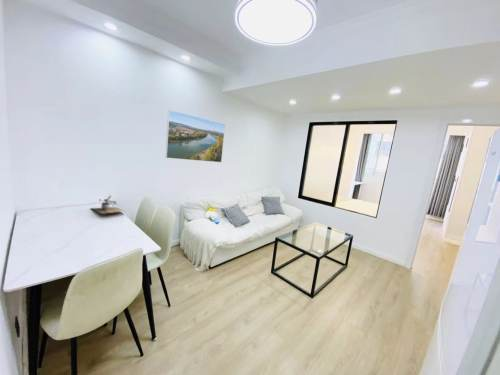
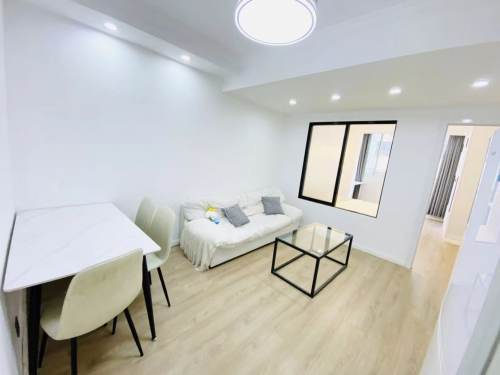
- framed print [165,109,226,163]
- succulent plant [90,195,126,215]
